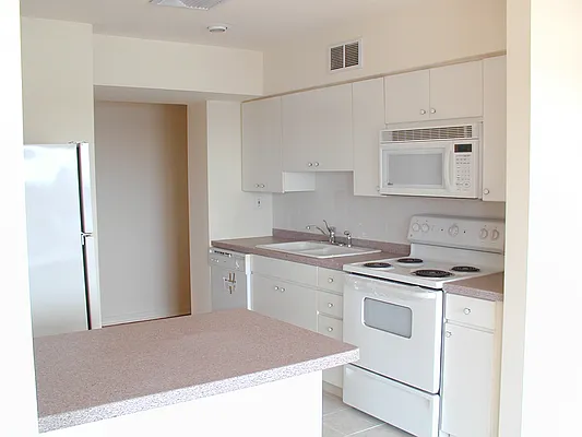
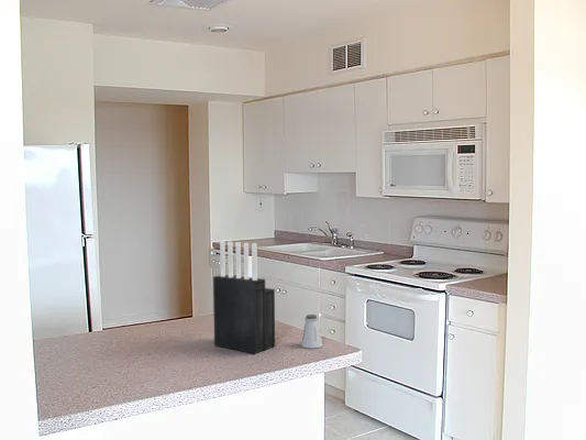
+ knife block [212,240,276,355]
+ saltshaker [300,314,323,350]
